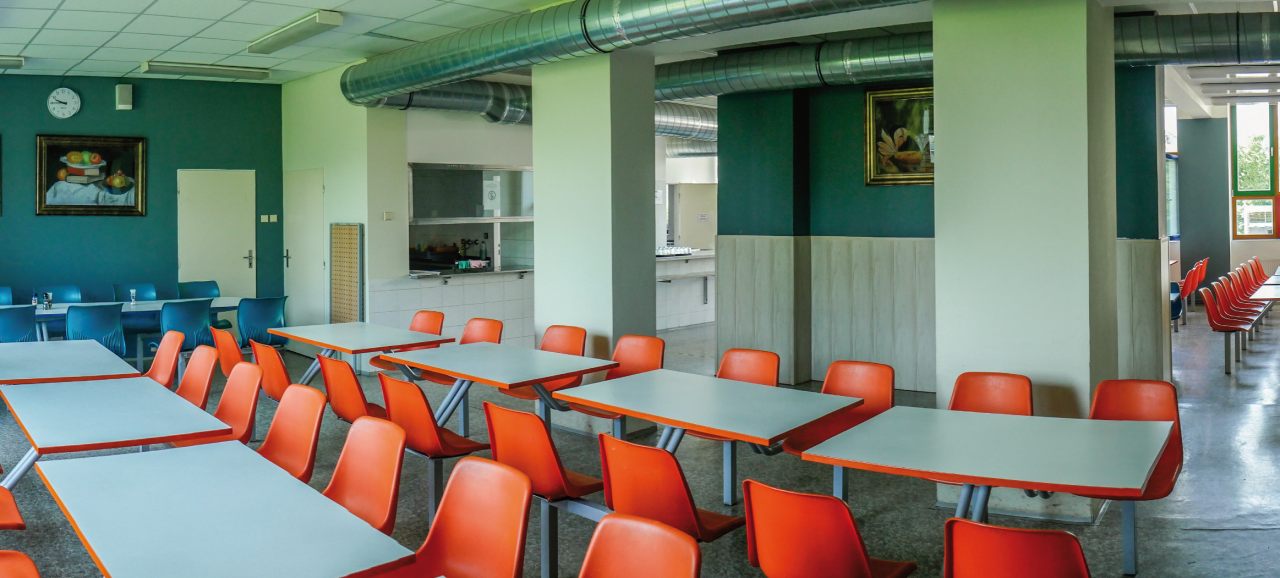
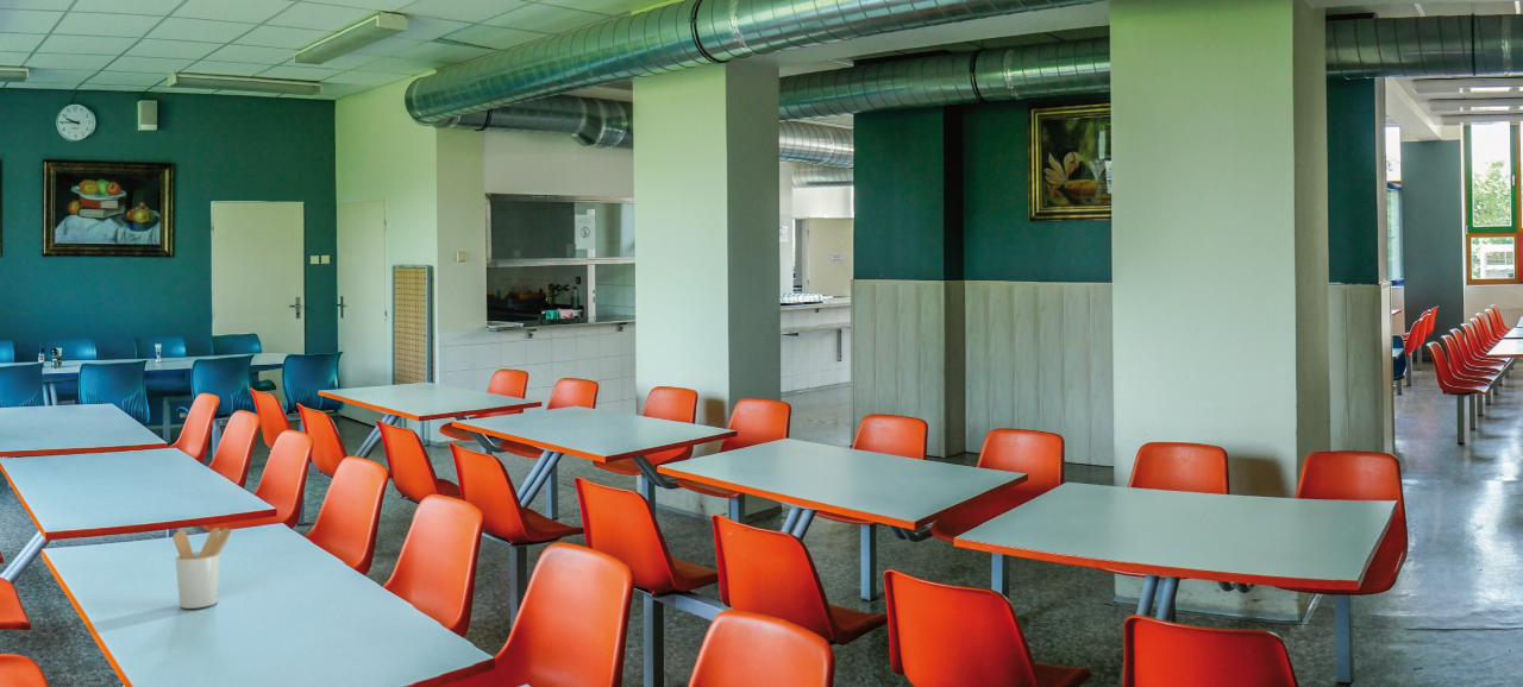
+ utensil holder [171,527,233,610]
